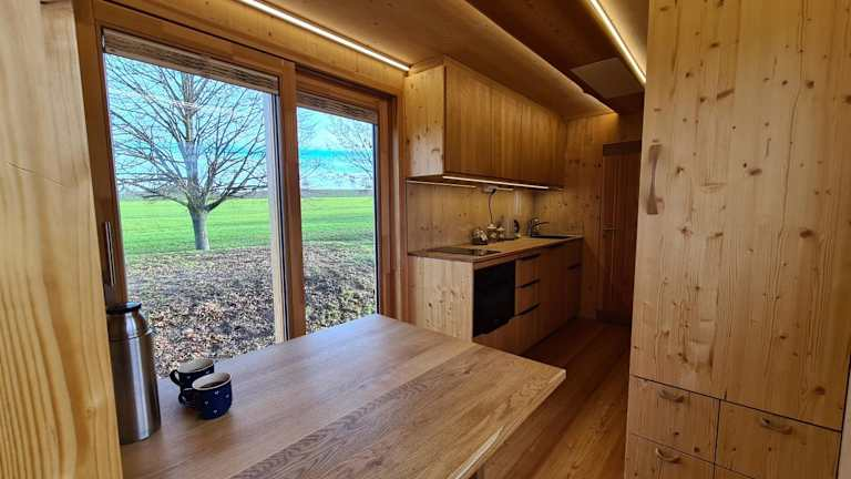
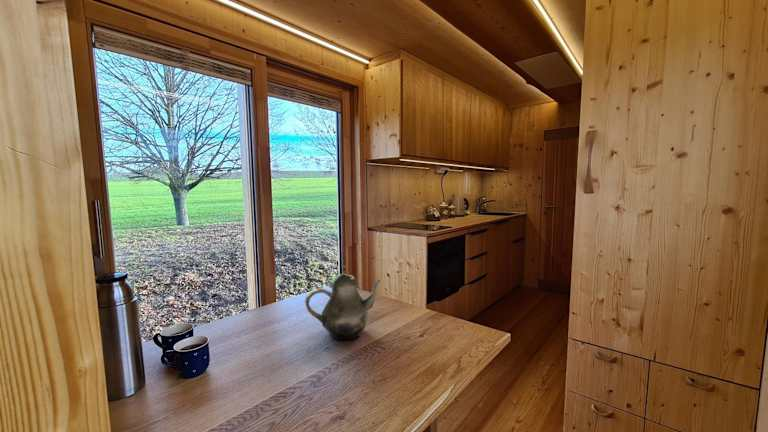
+ teapot [304,264,382,341]
